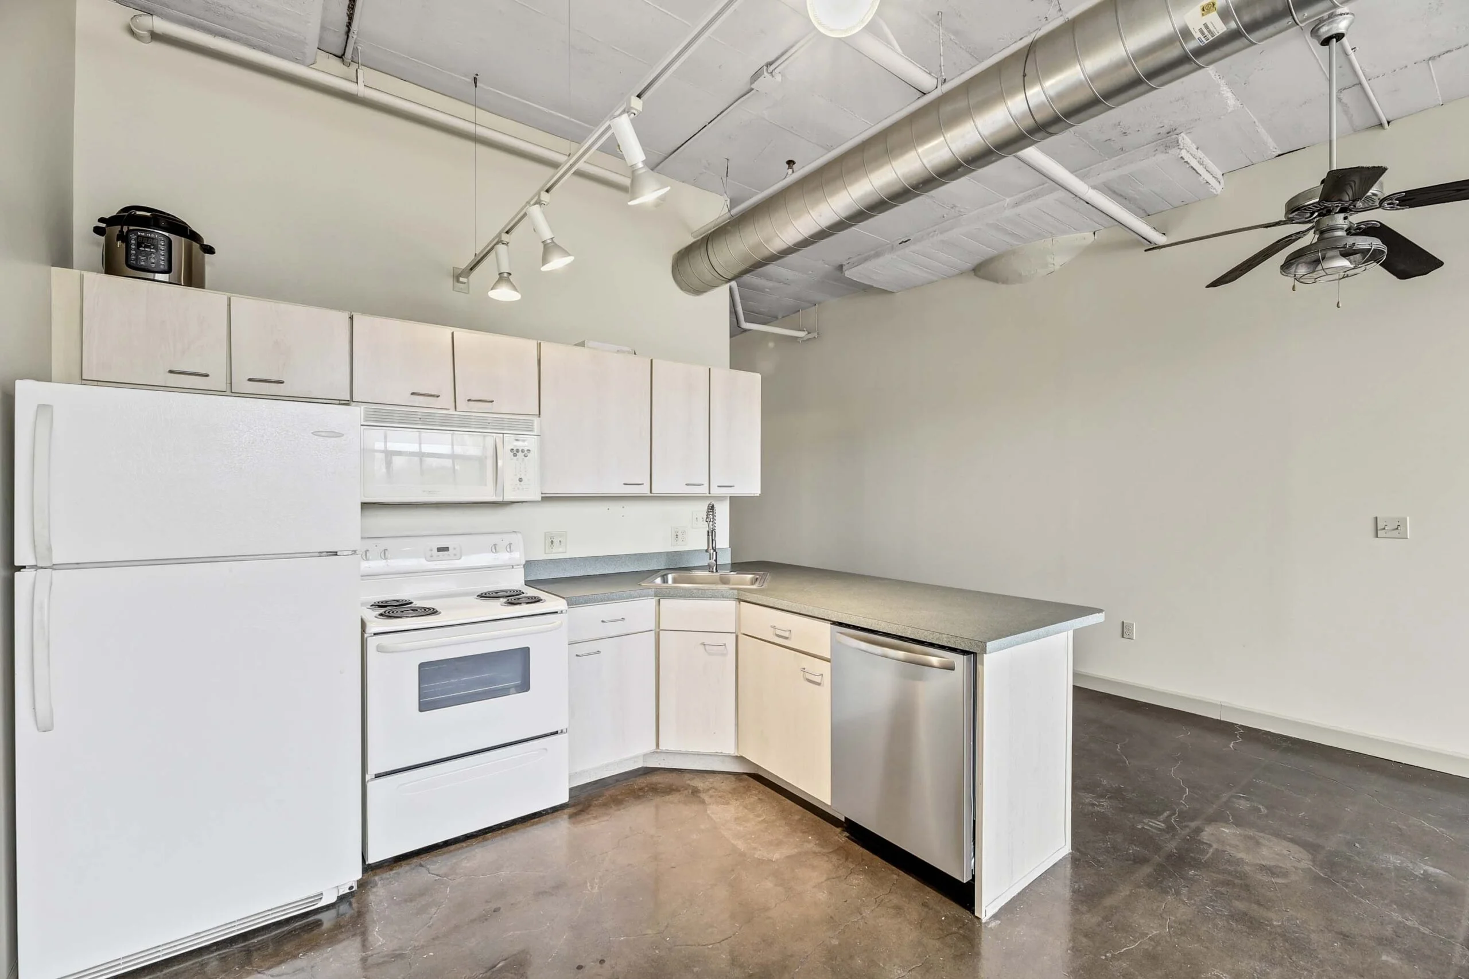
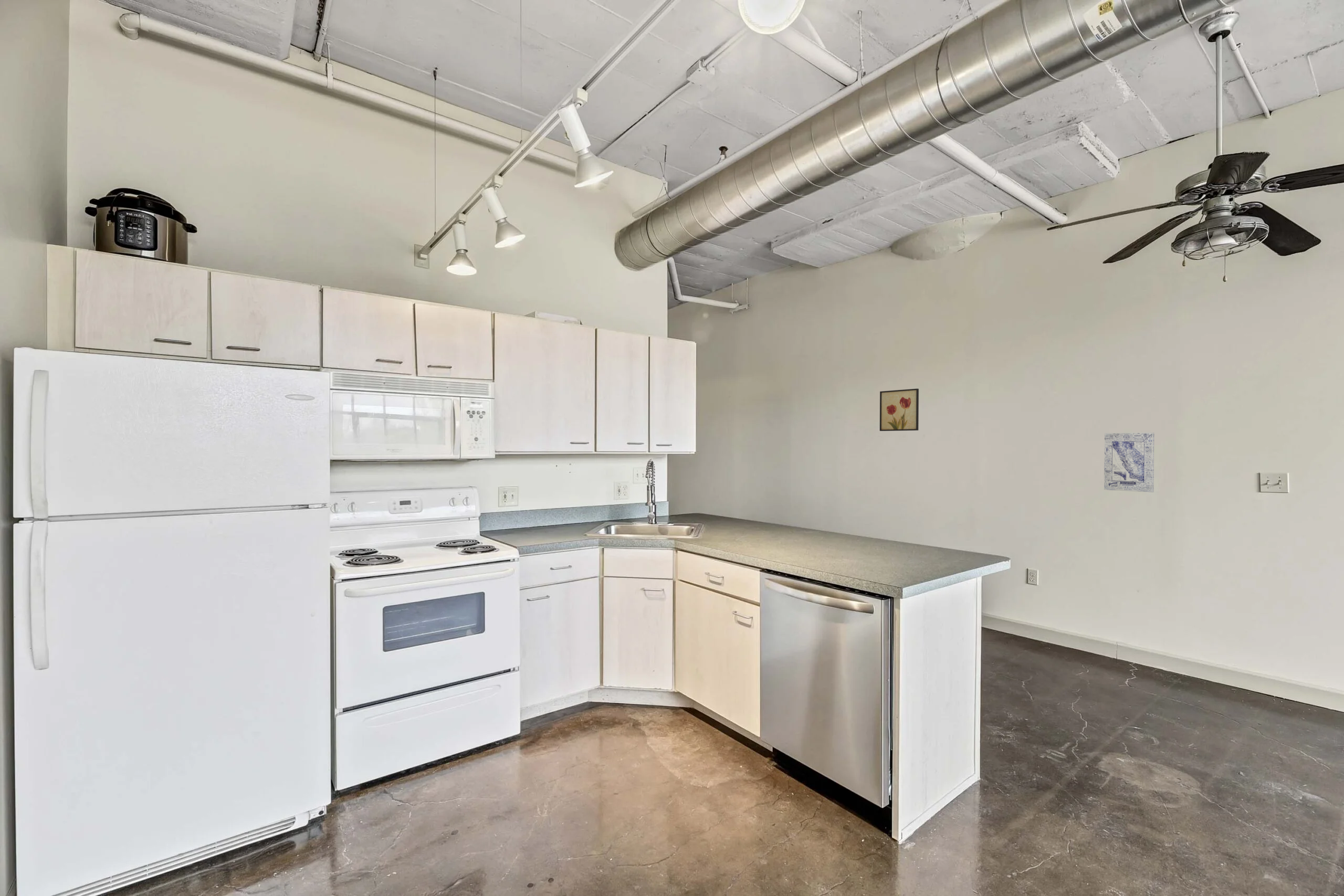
+ wall art [879,388,919,431]
+ wall art [1104,432,1155,493]
